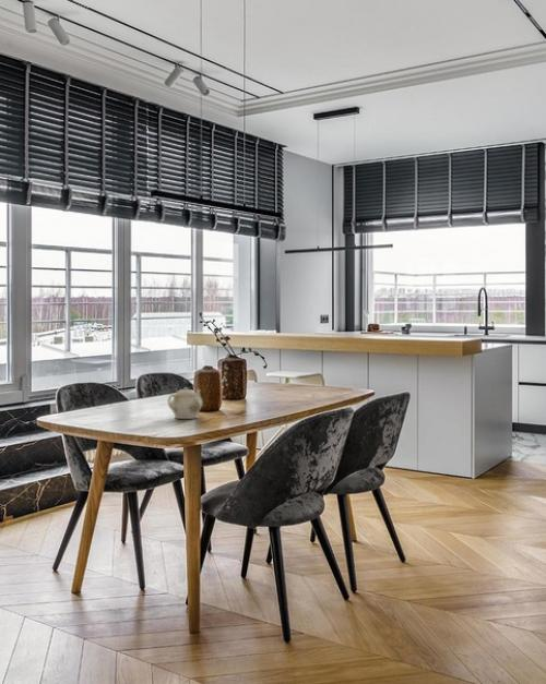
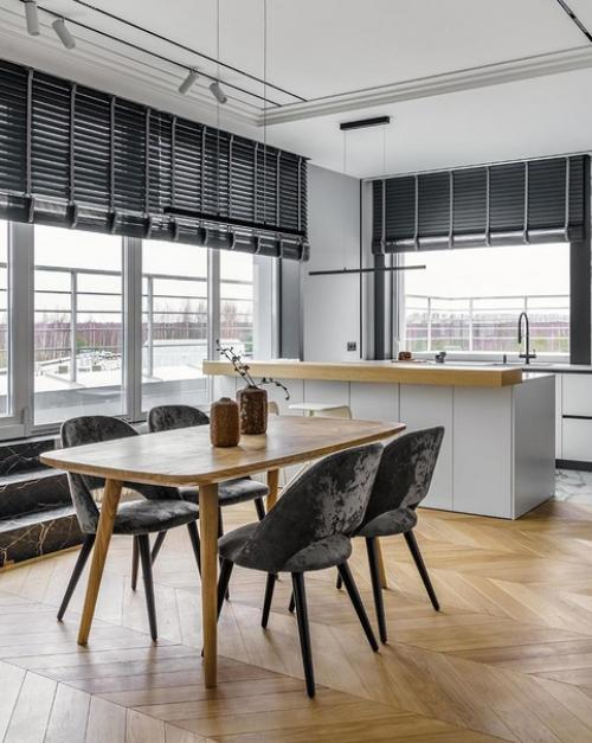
- teapot [167,386,203,420]
